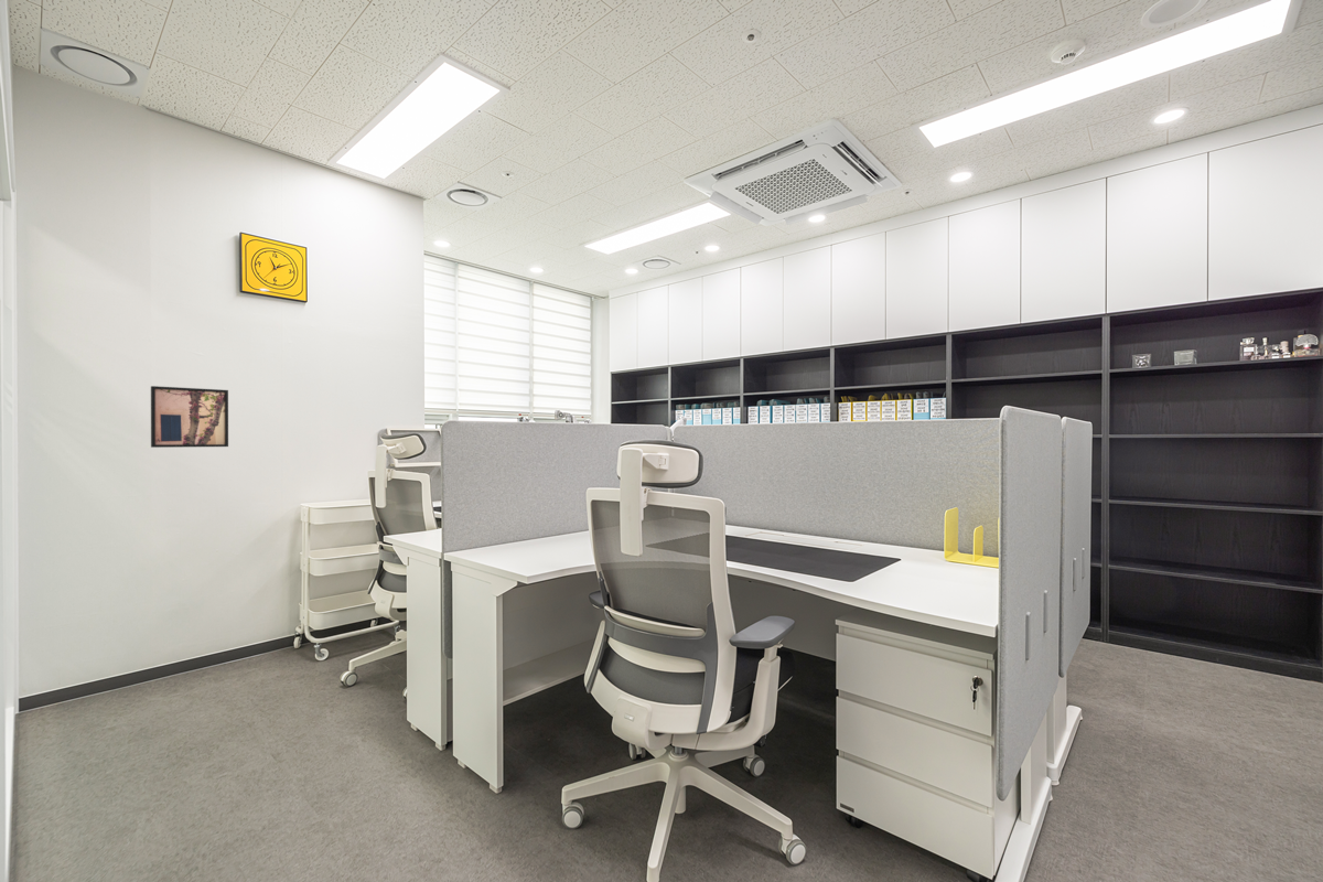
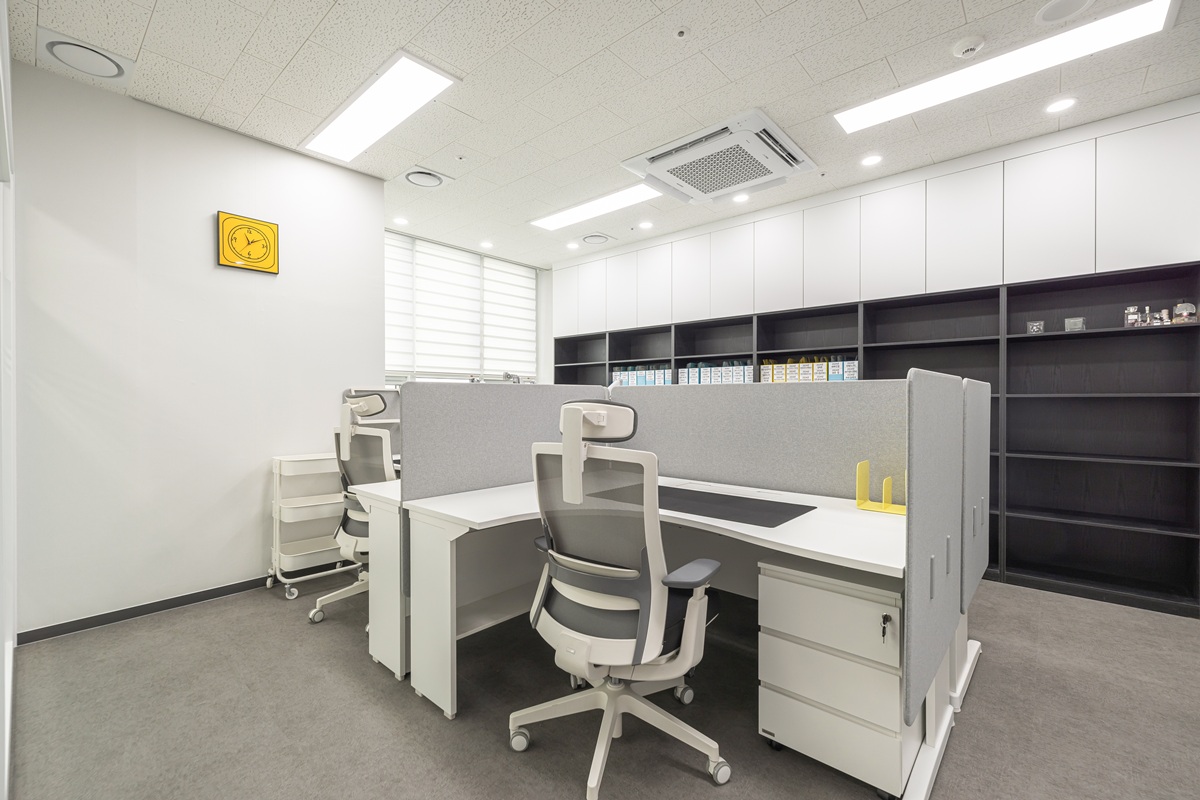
- wall art [150,385,229,449]
